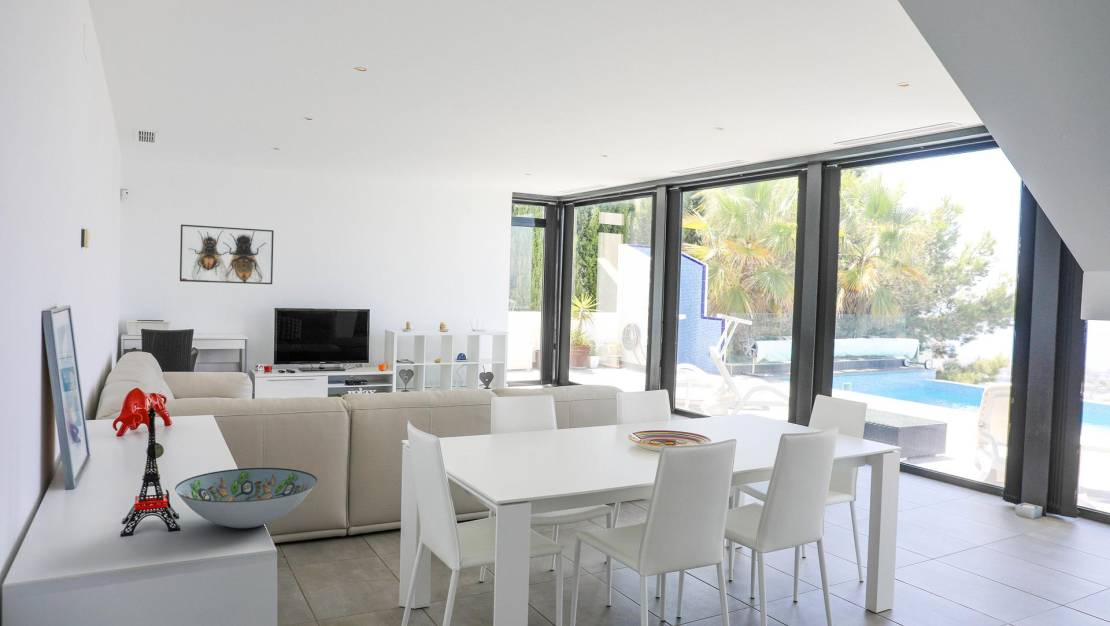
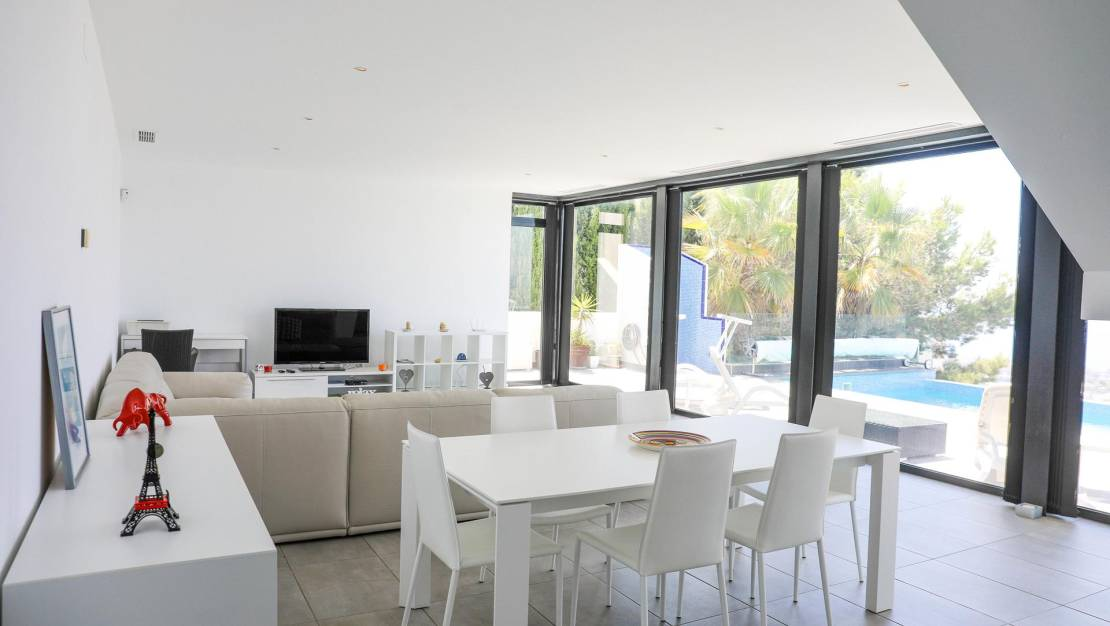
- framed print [179,223,275,285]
- decorative bowl [174,467,318,529]
